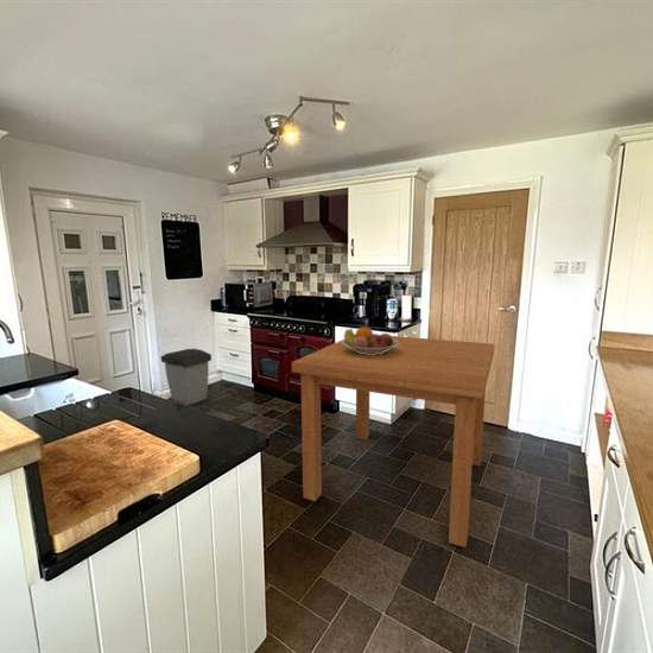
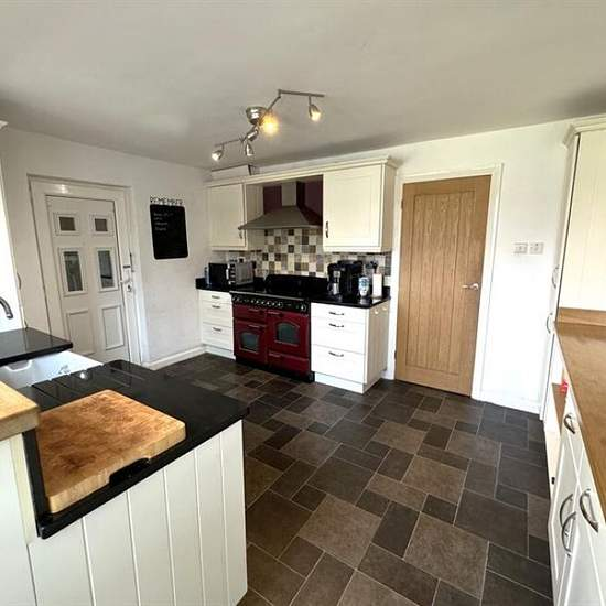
- trash can [159,348,213,406]
- dining table [291,335,496,549]
- fruit bowl [342,326,399,355]
